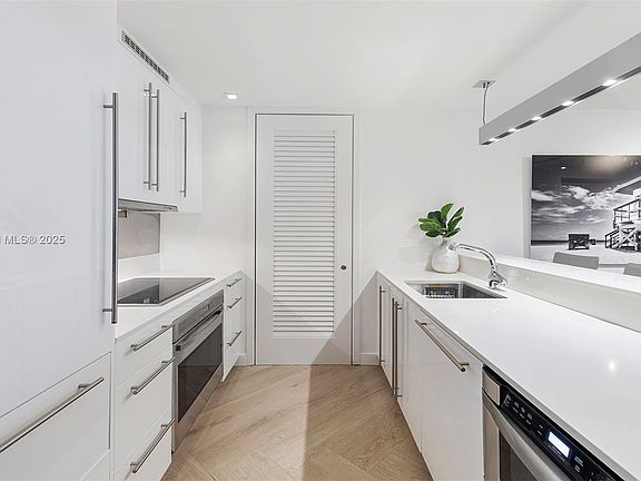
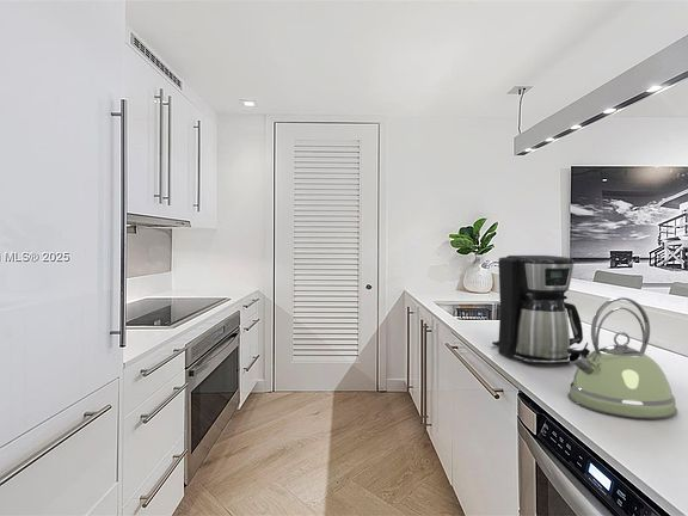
+ kettle [567,296,678,420]
+ coffee maker [491,254,584,366]
